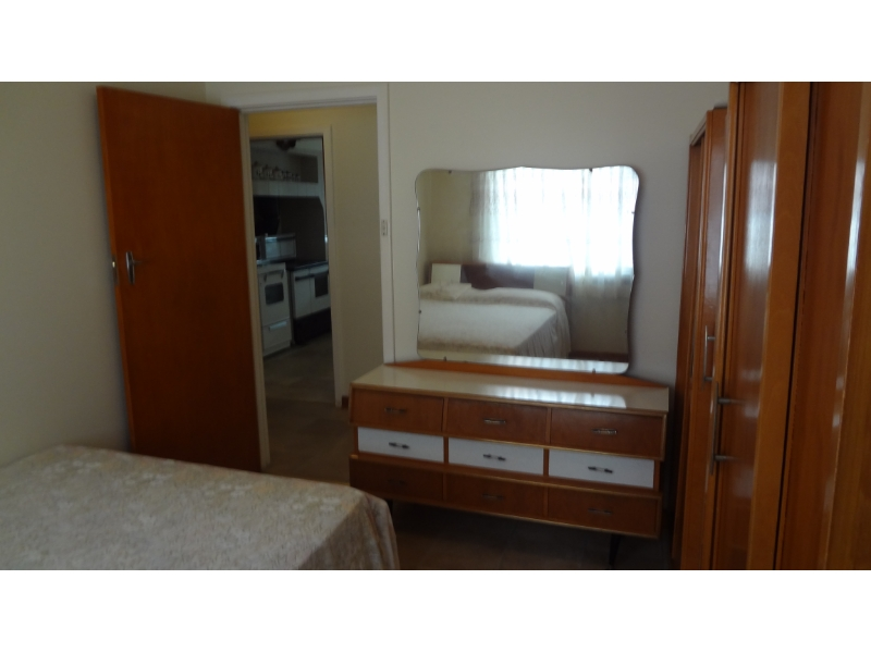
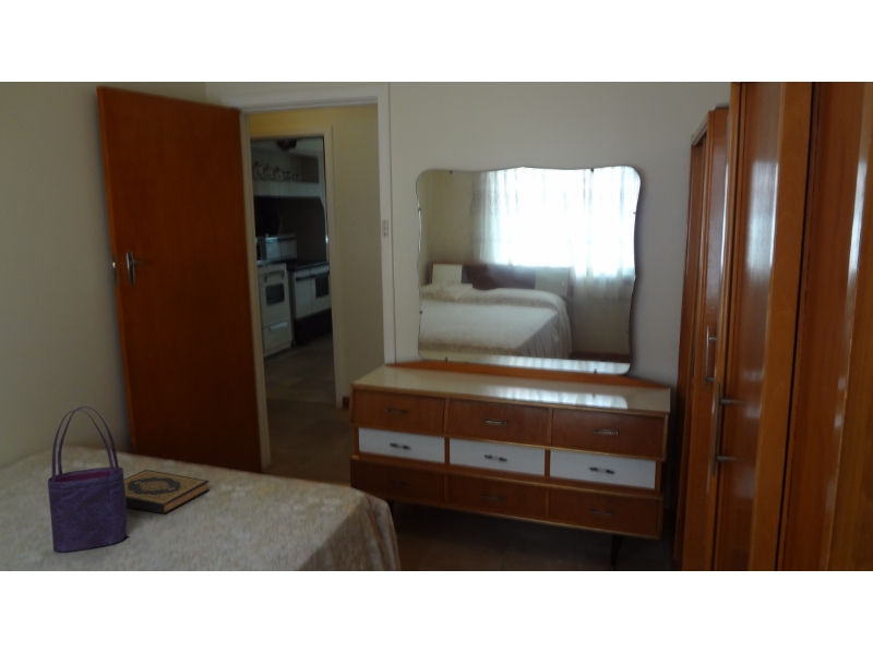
+ tote bag [47,405,128,553]
+ hardback book [124,469,211,516]
